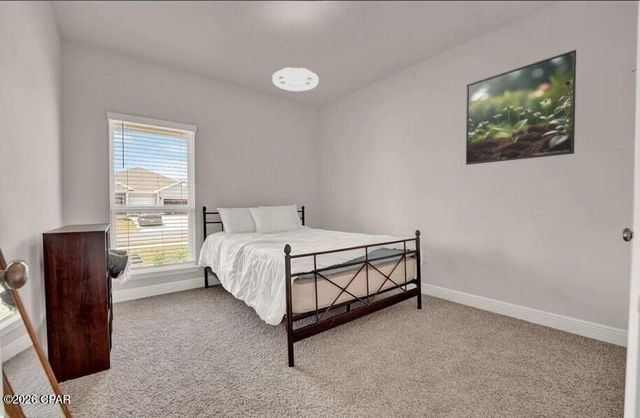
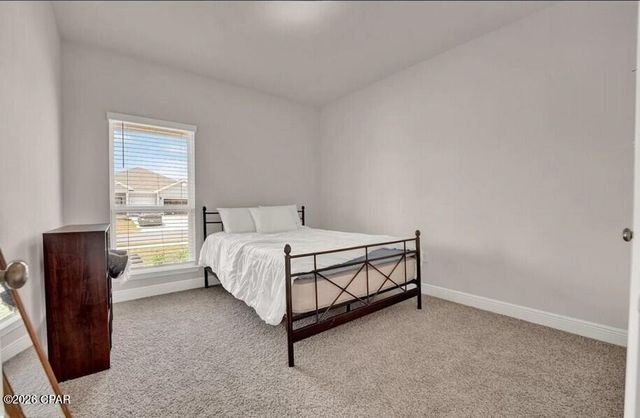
- ceiling light [271,67,319,92]
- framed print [465,49,577,166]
